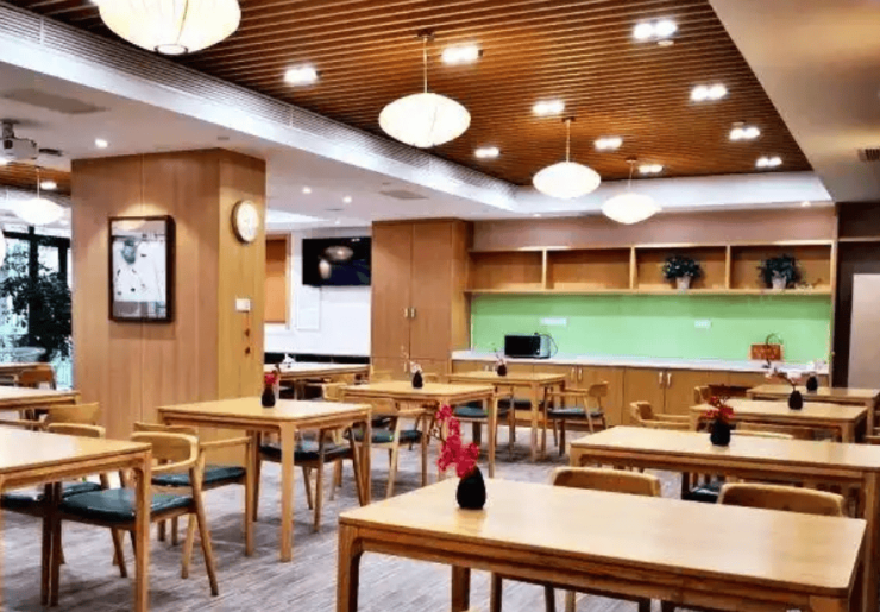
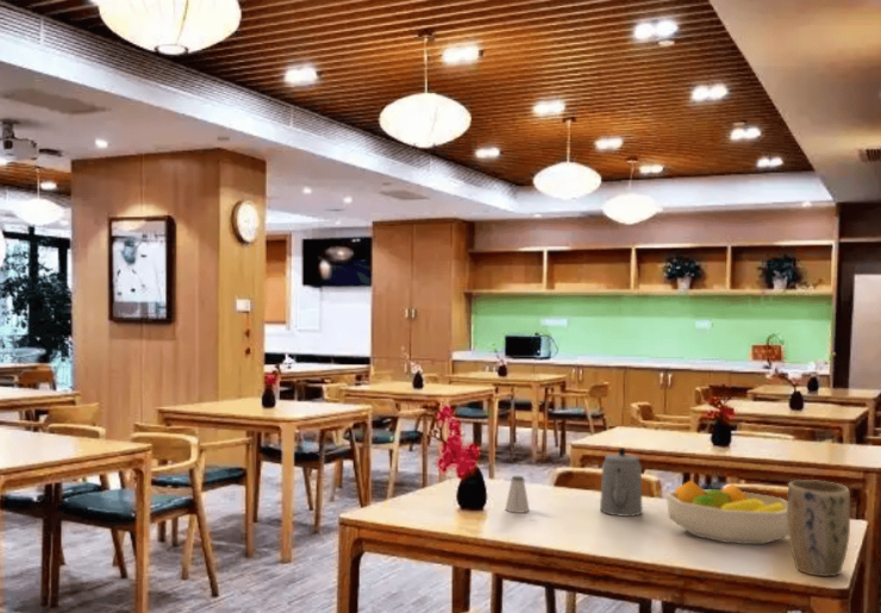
+ saltshaker [504,475,531,514]
+ teapot [599,446,644,518]
+ fruit bowl [664,478,788,545]
+ plant pot [787,478,851,577]
